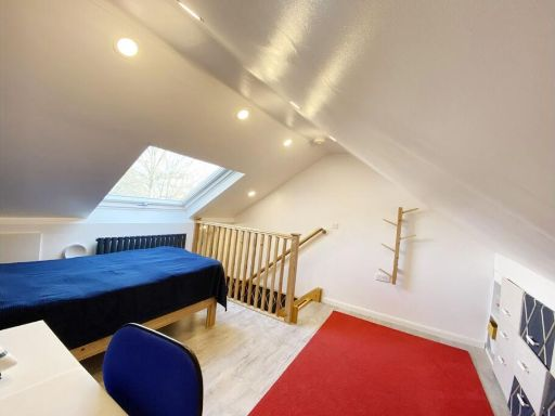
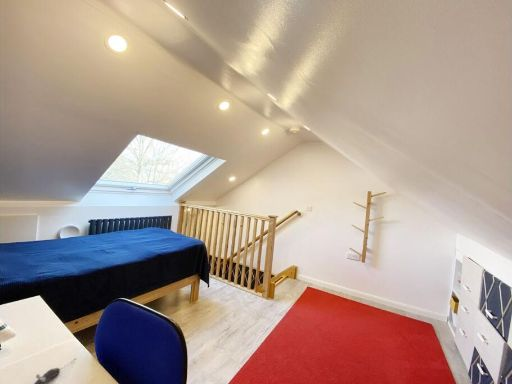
+ computer mouse [33,357,77,384]
